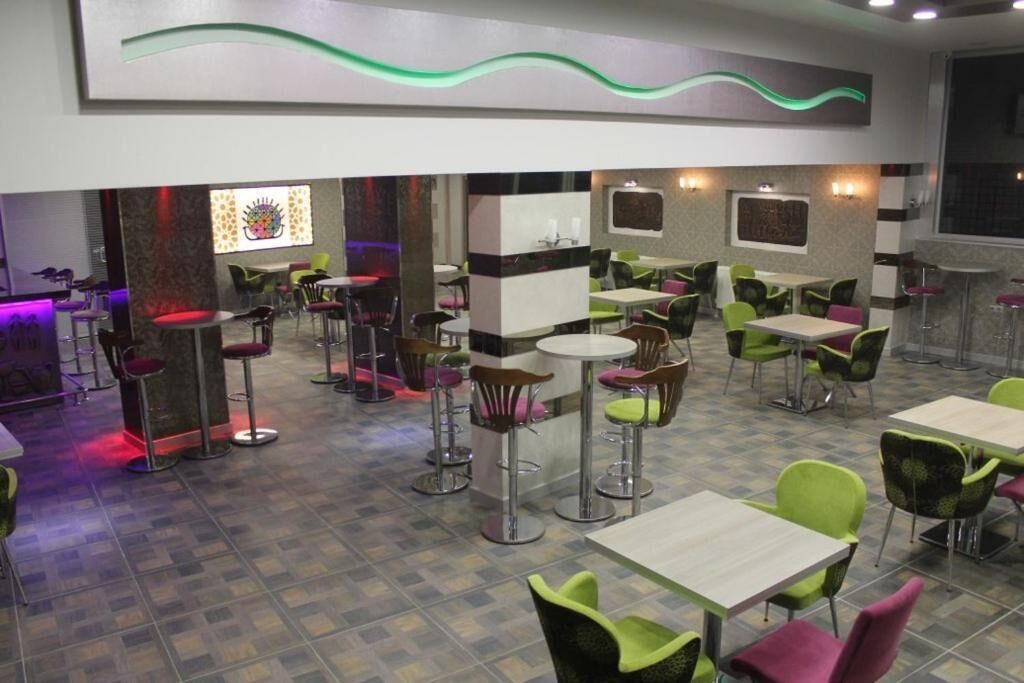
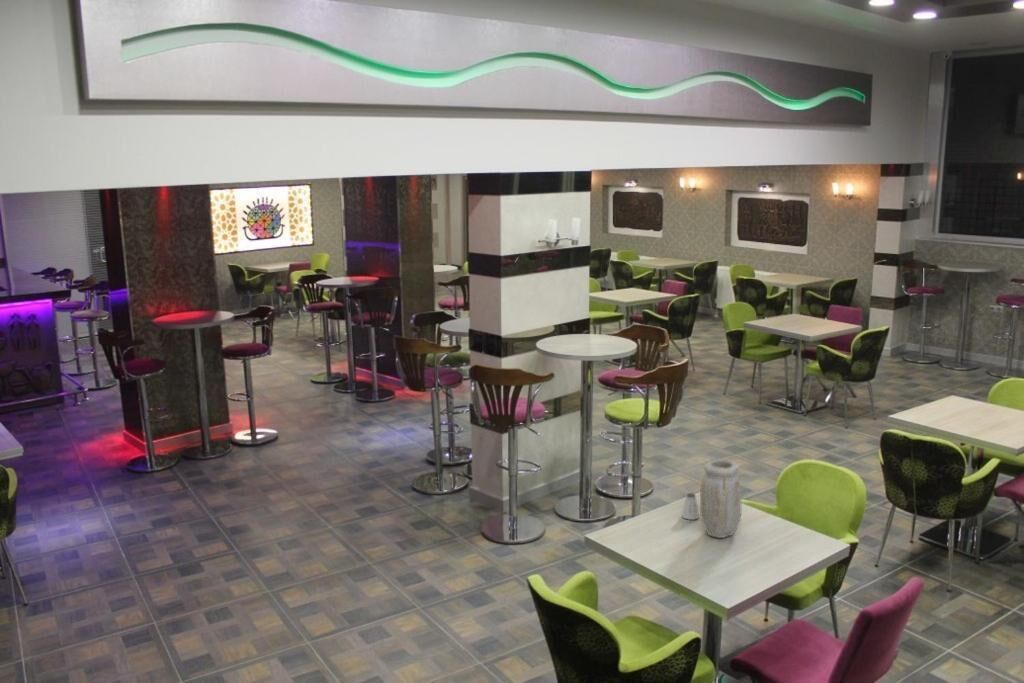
+ saltshaker [681,492,700,521]
+ vase [699,459,743,539]
